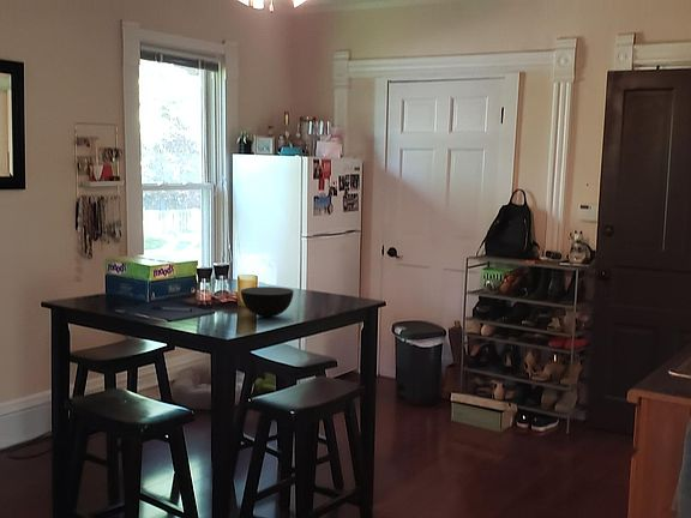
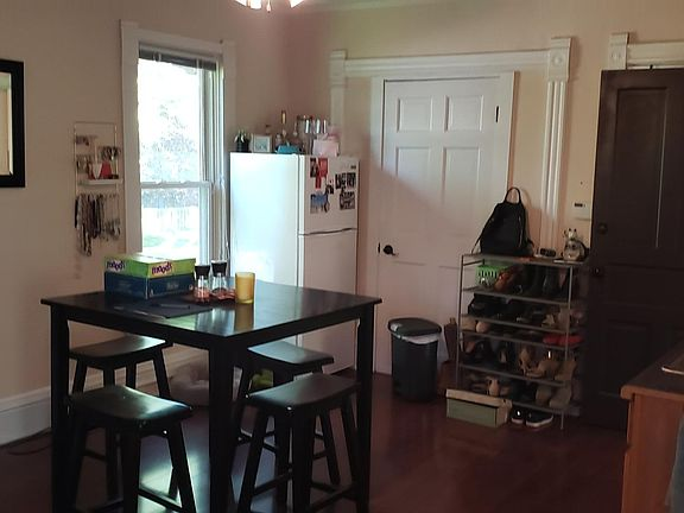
- bowl [240,285,295,318]
